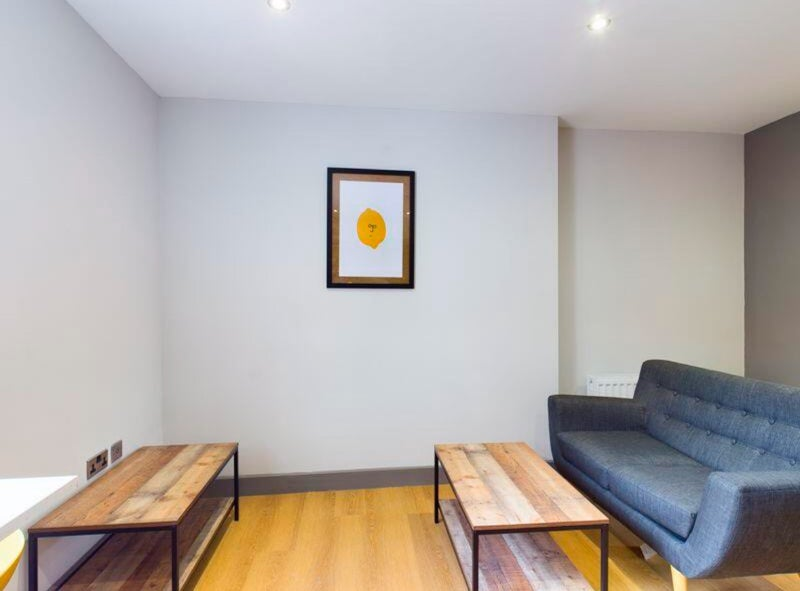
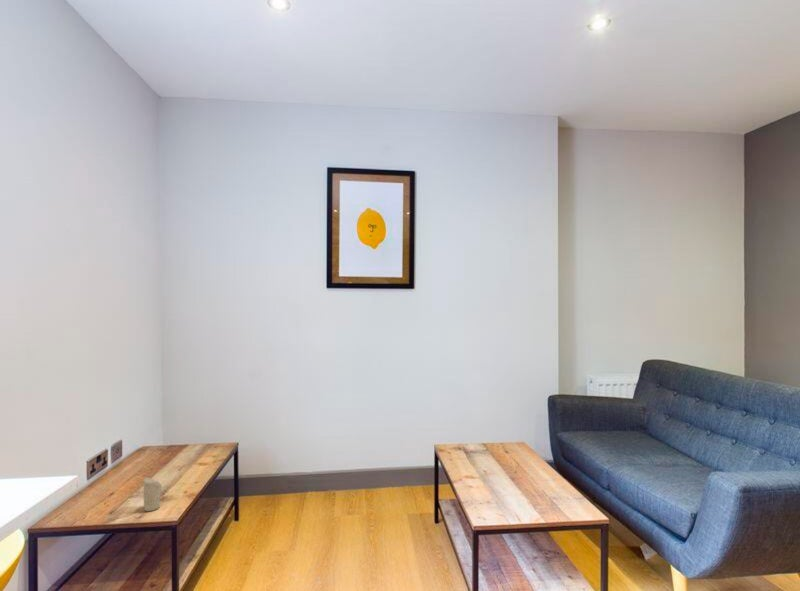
+ candle [142,477,163,512]
